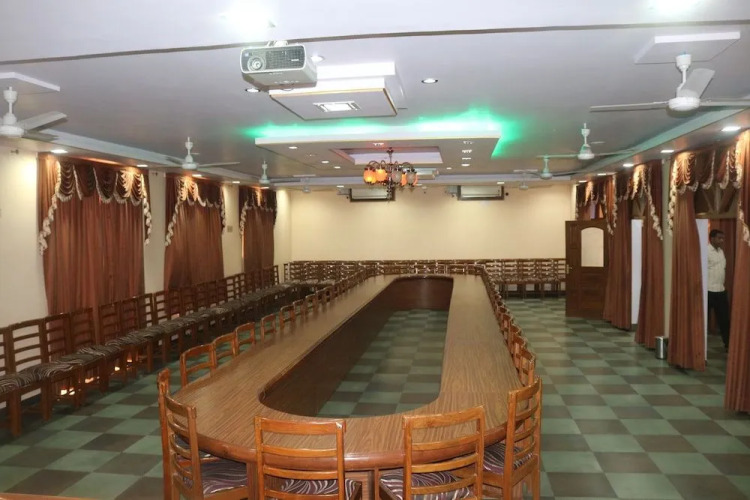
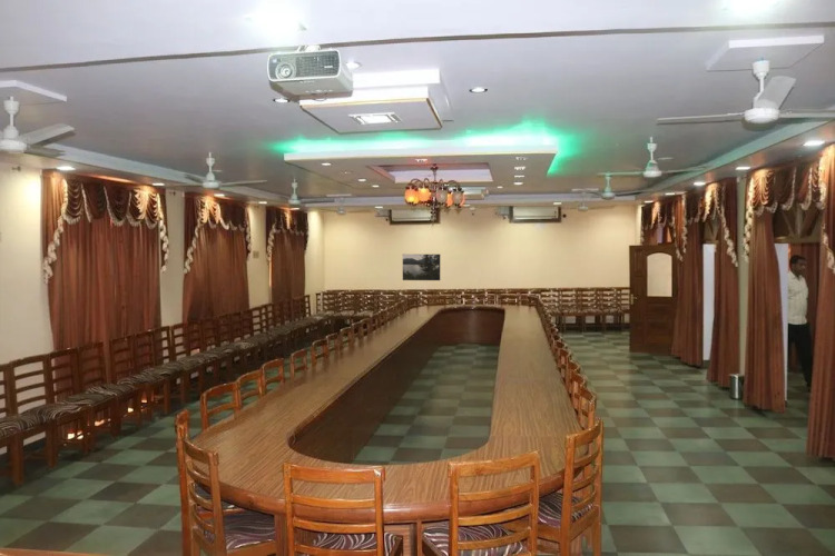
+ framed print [402,254,442,281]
